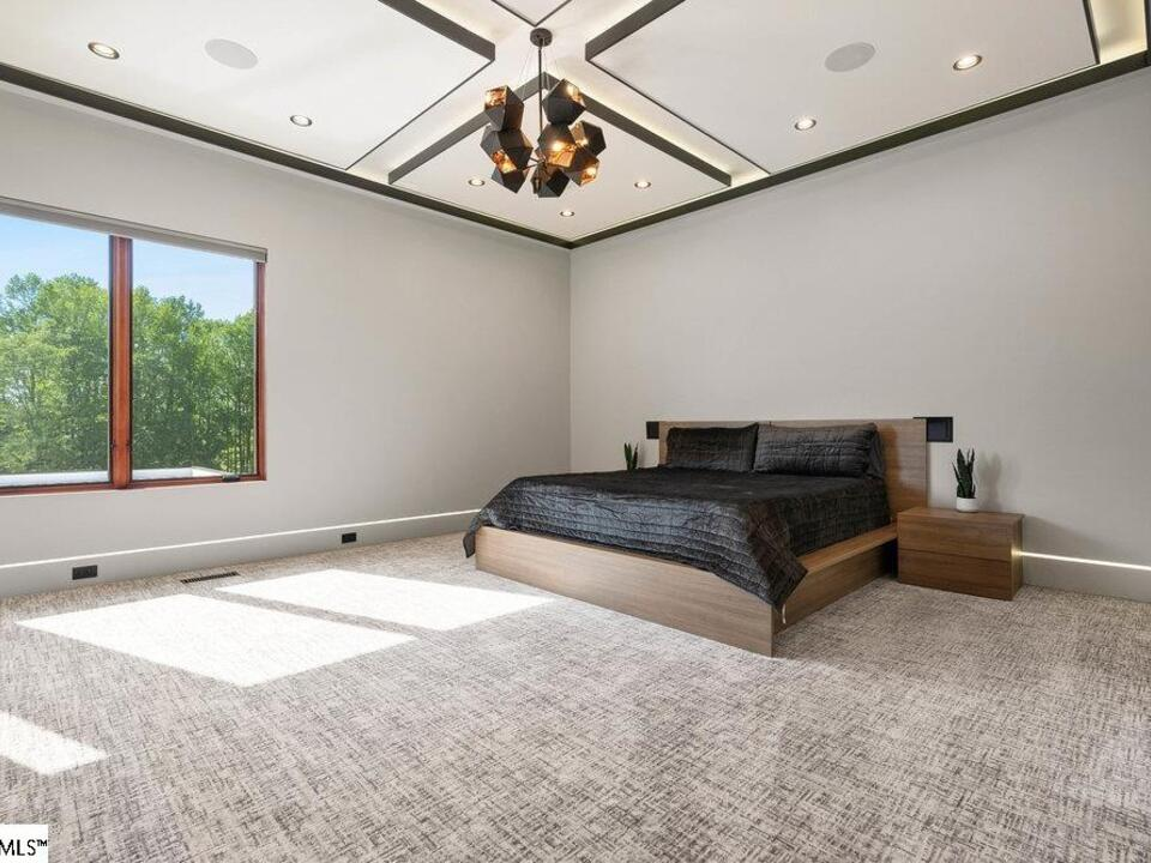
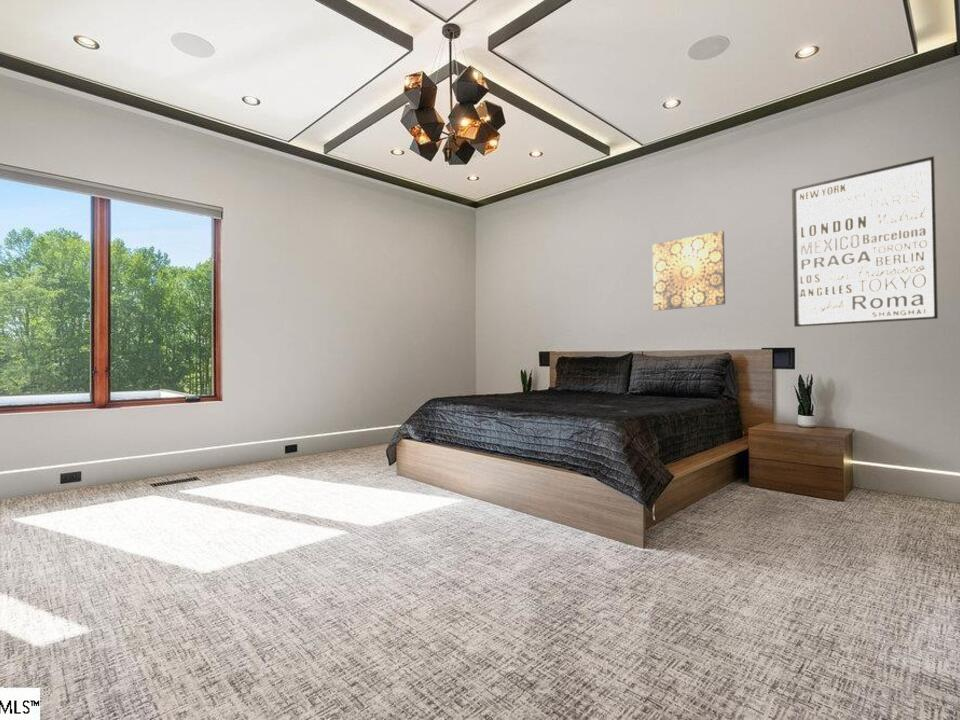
+ wall art [652,230,726,312]
+ wall art [791,155,939,328]
